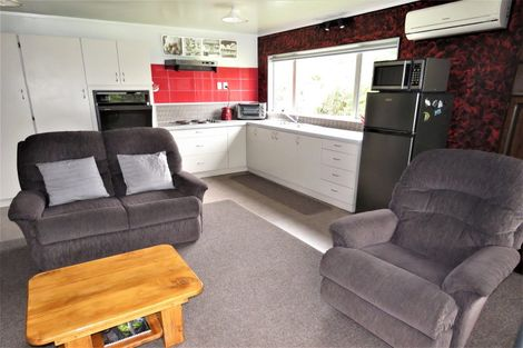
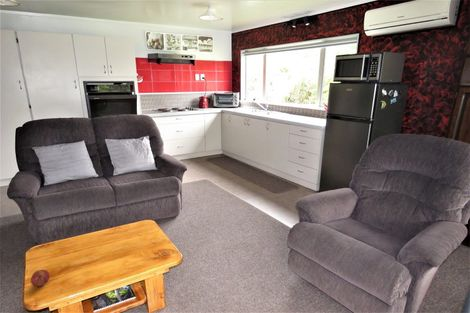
+ fruit [30,269,51,288]
